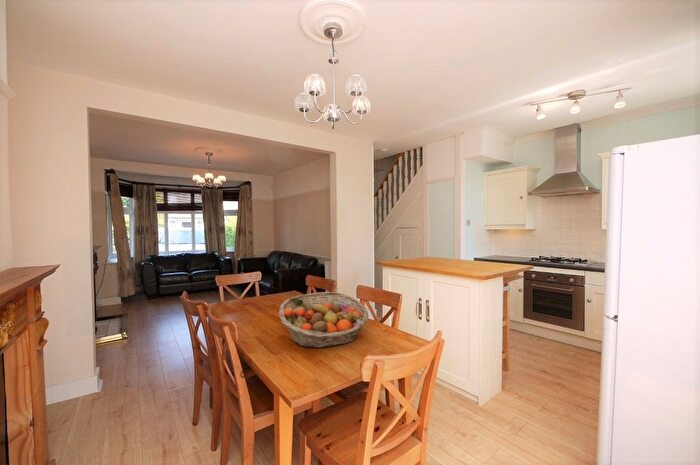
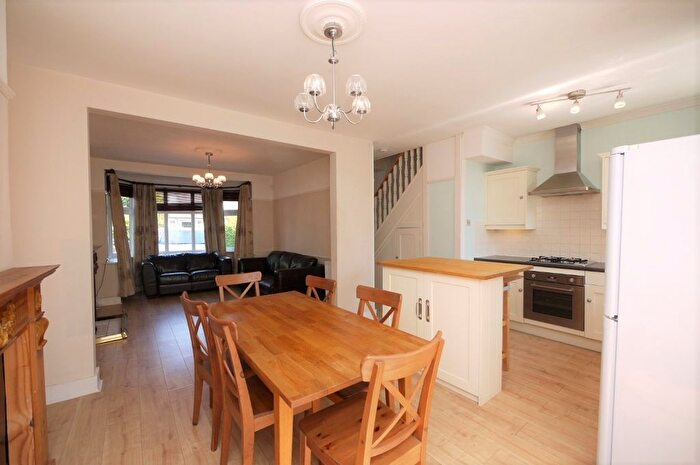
- fruit basket [278,291,369,349]
